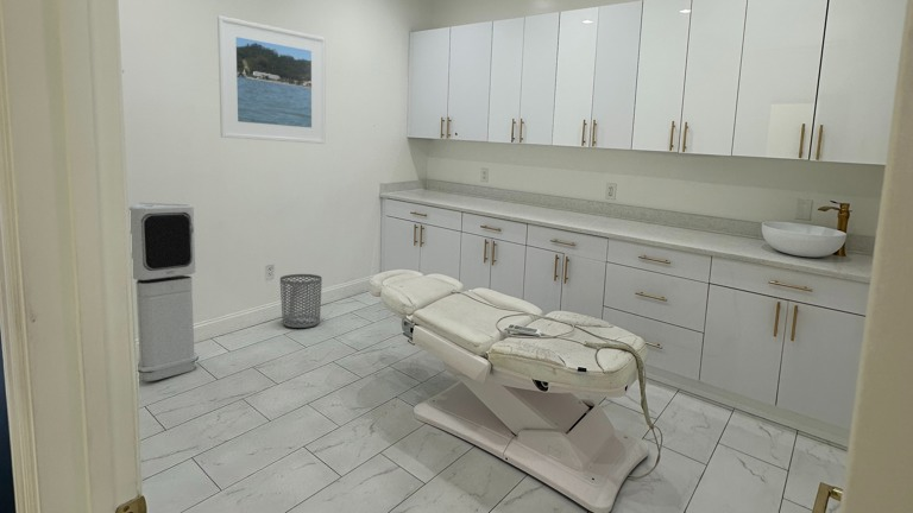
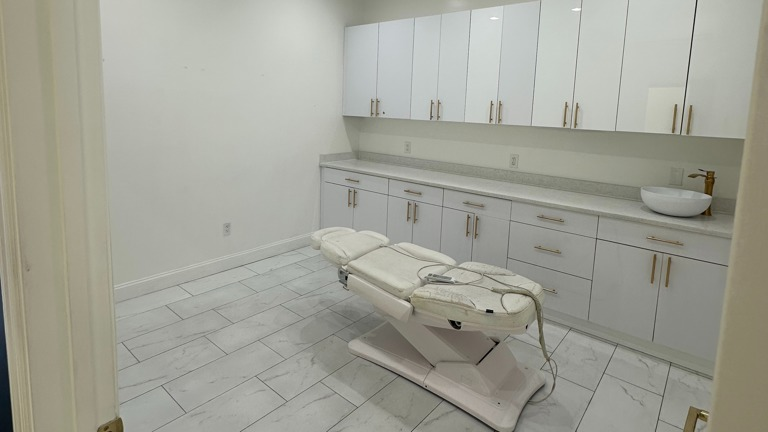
- air purifier [128,202,200,382]
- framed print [216,15,327,145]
- waste bin [279,273,323,329]
